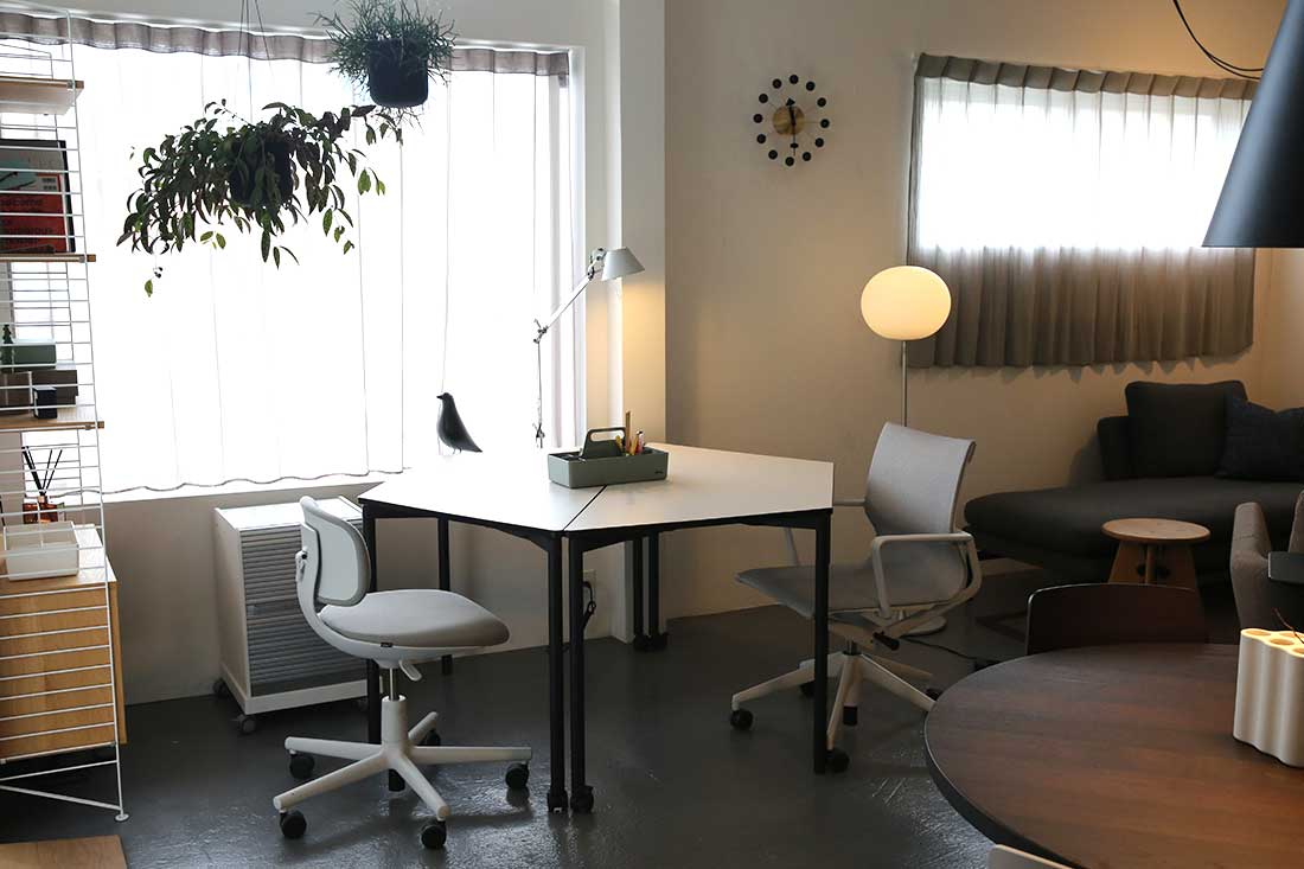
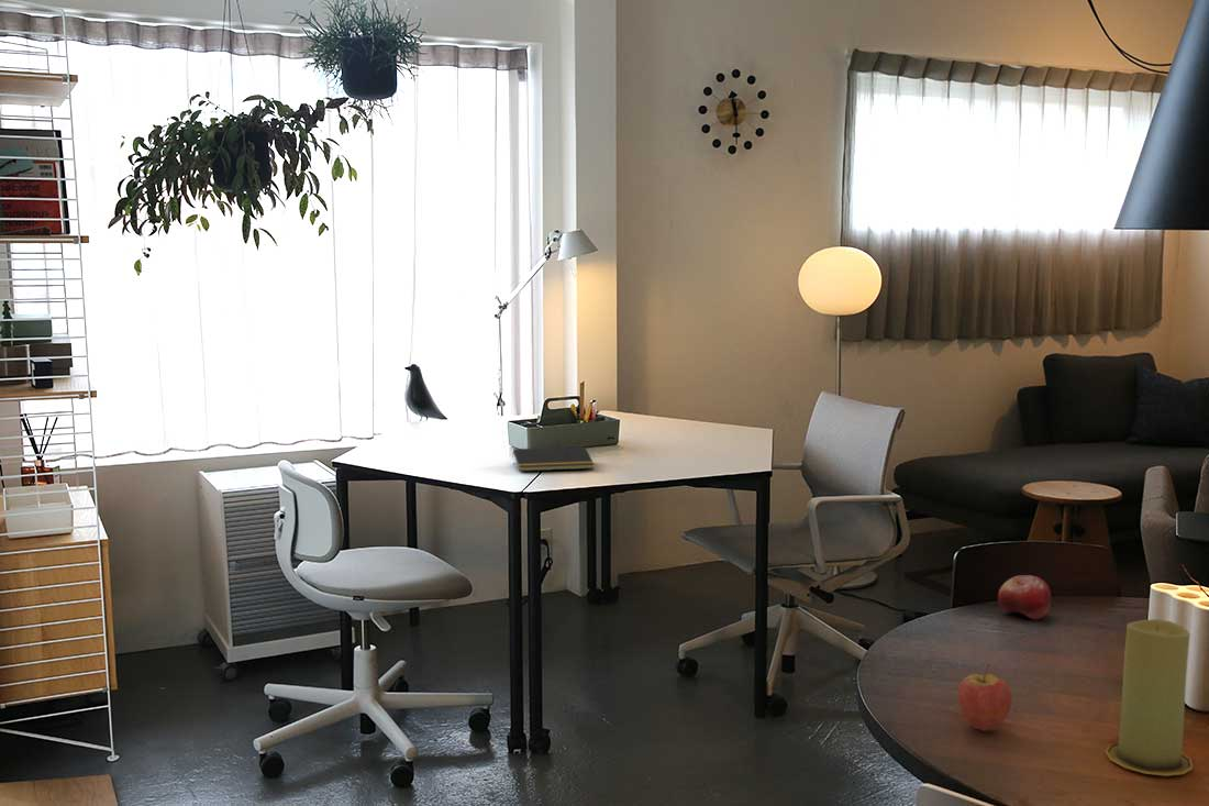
+ notepad [511,445,596,473]
+ fruit [956,663,1013,732]
+ fruit [997,574,1052,621]
+ candle [1105,618,1194,777]
